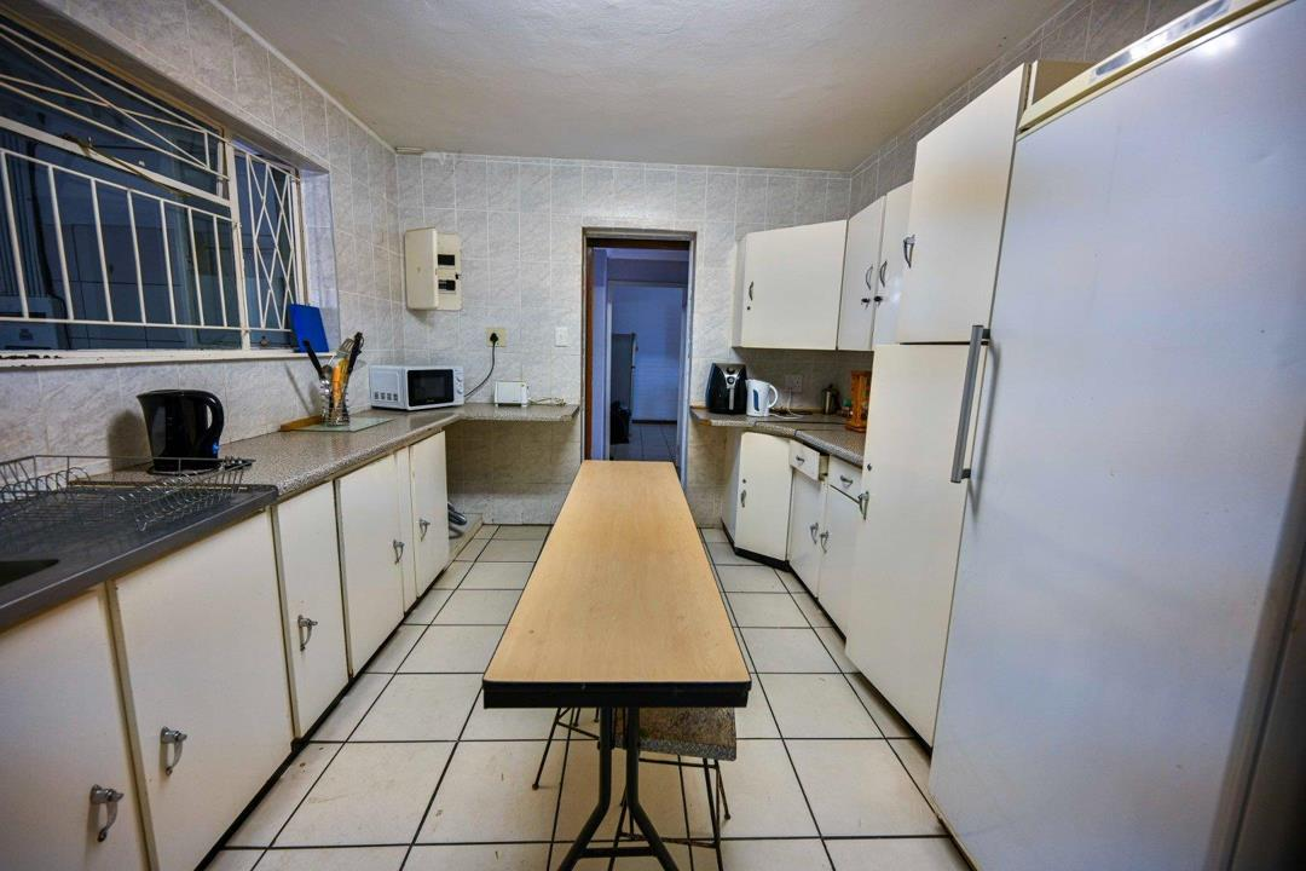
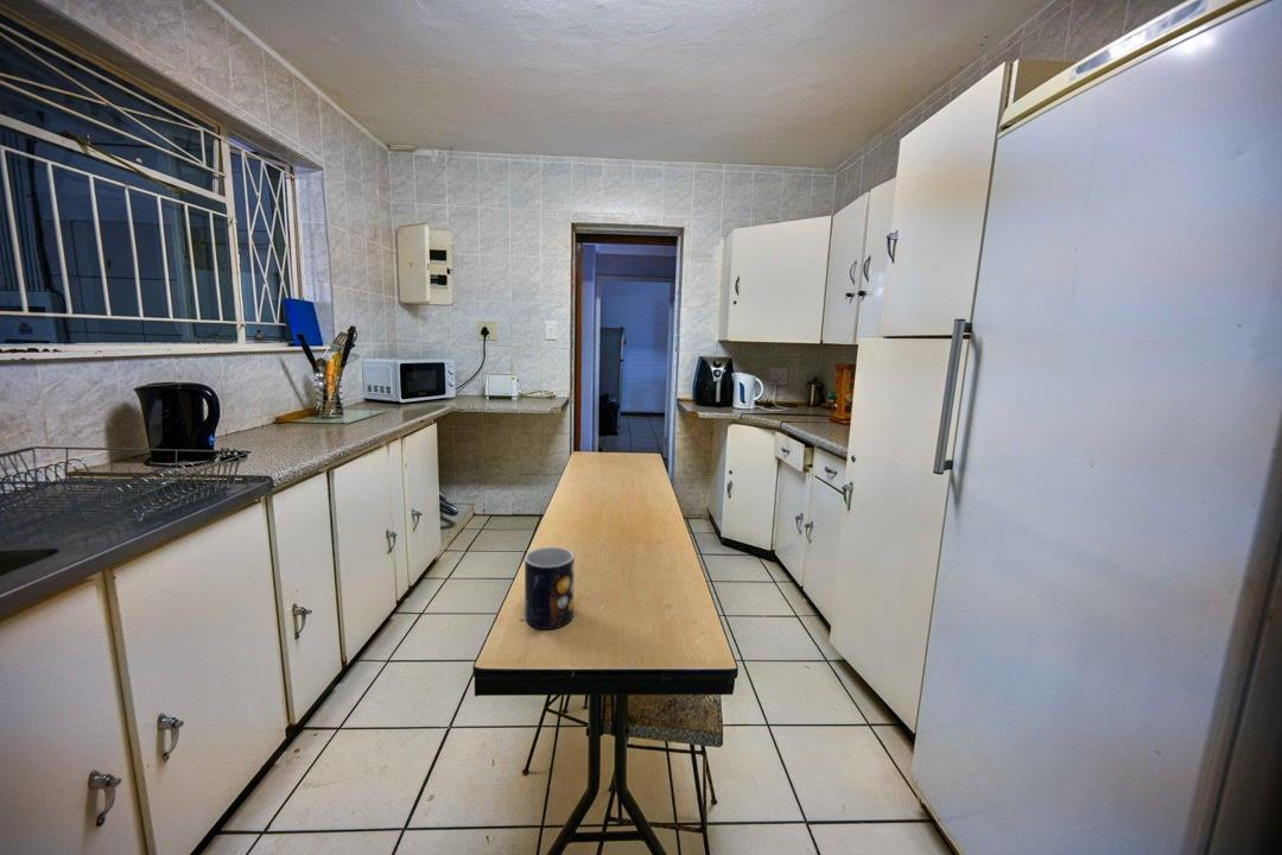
+ mug [523,546,576,631]
